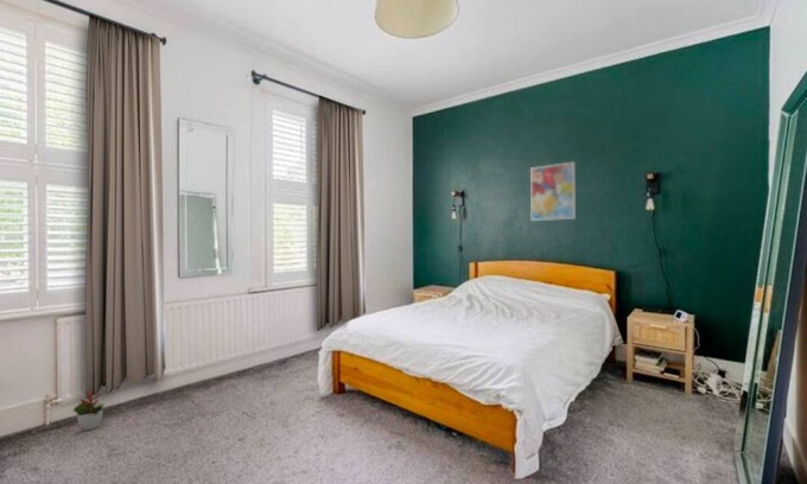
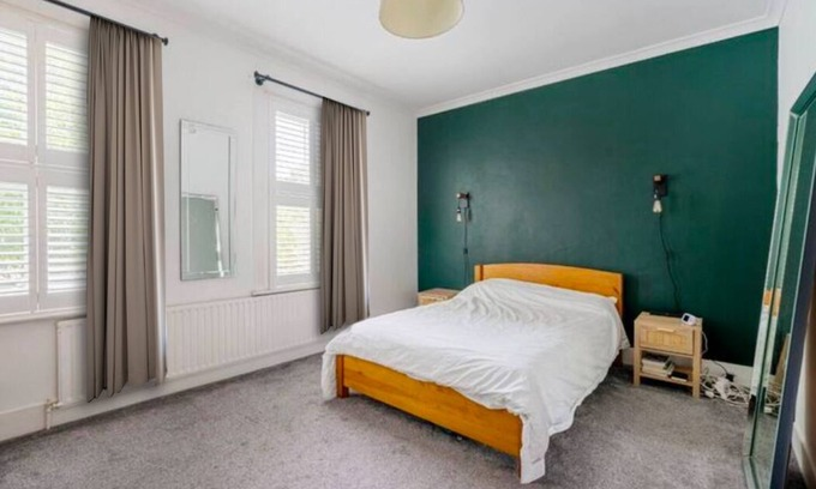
- decorative plant [72,388,104,432]
- wall art [529,160,577,222]
